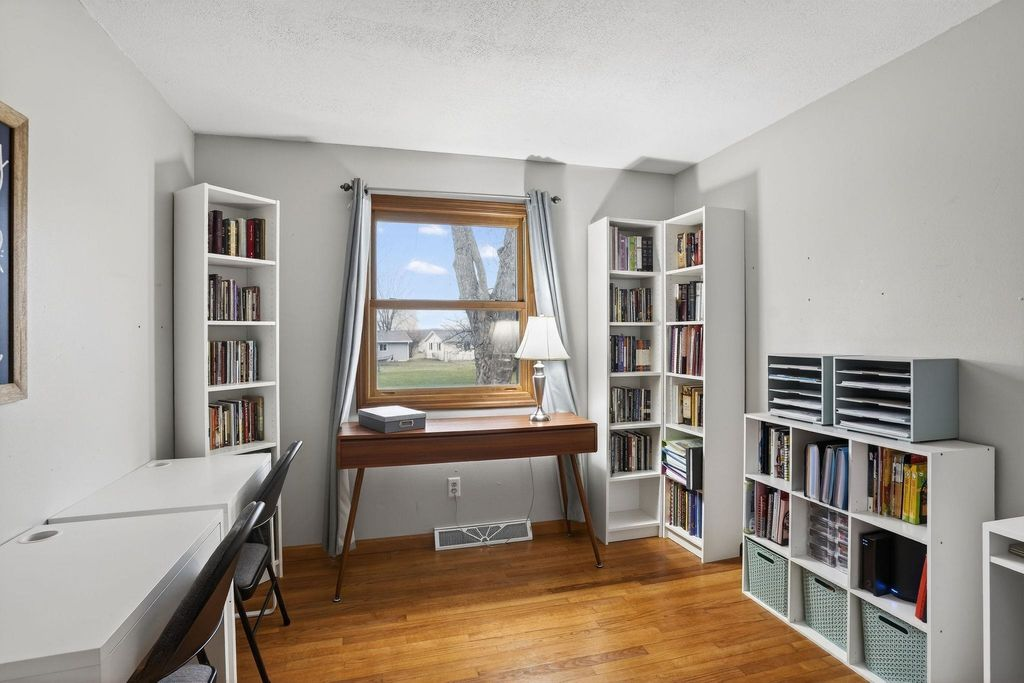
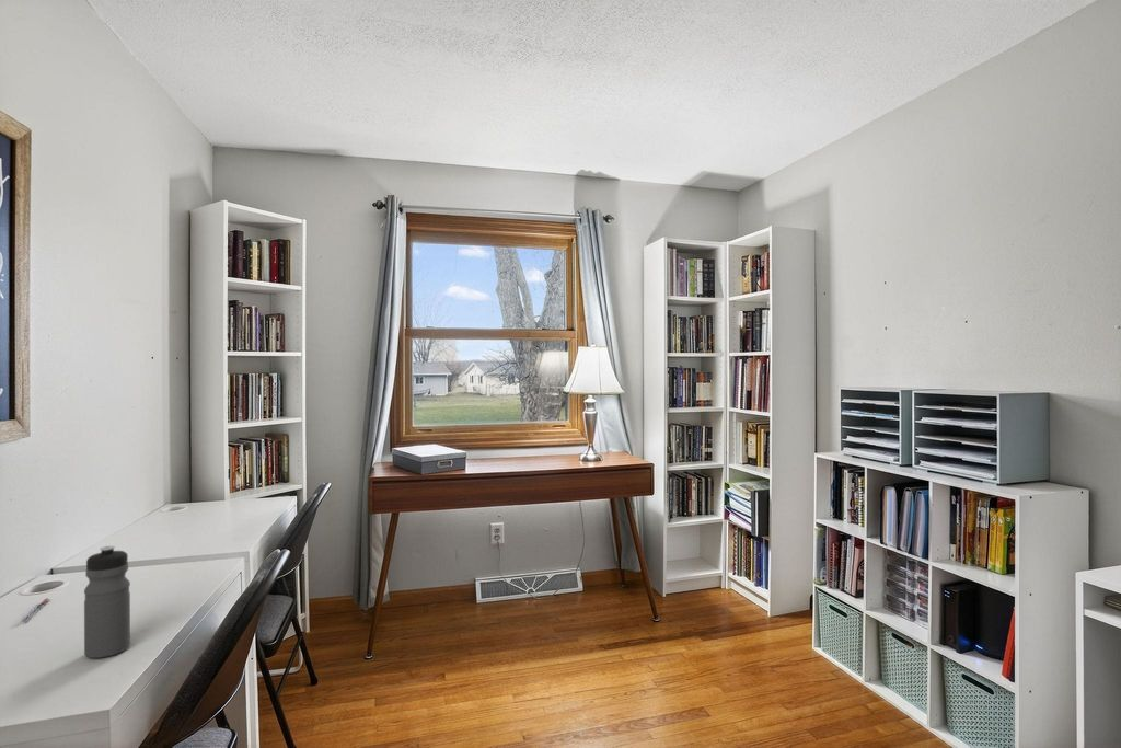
+ pen [20,597,49,624]
+ water bottle [83,545,131,659]
